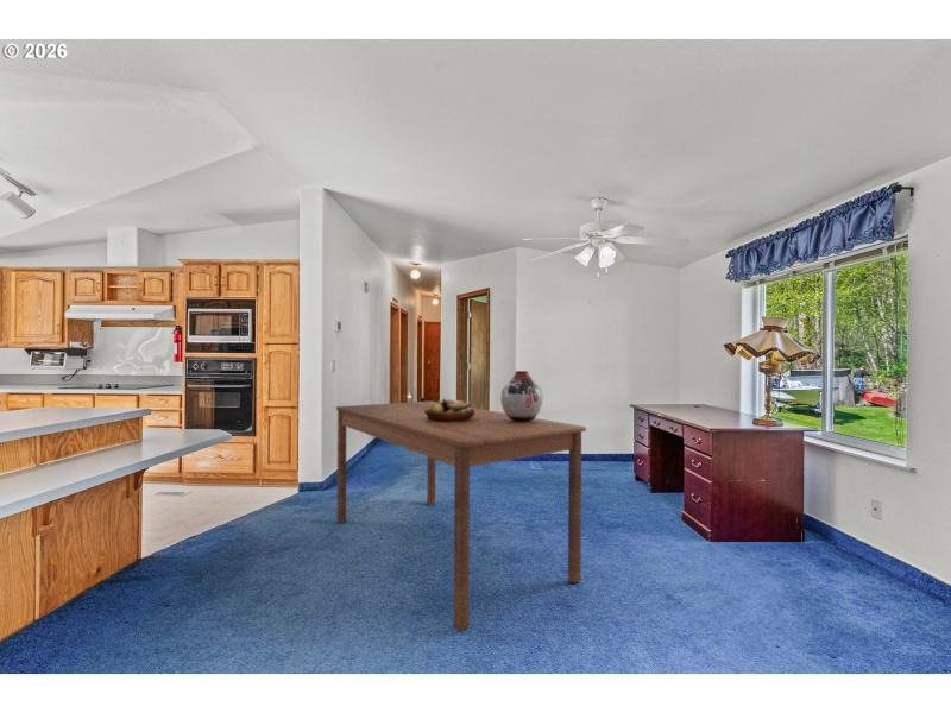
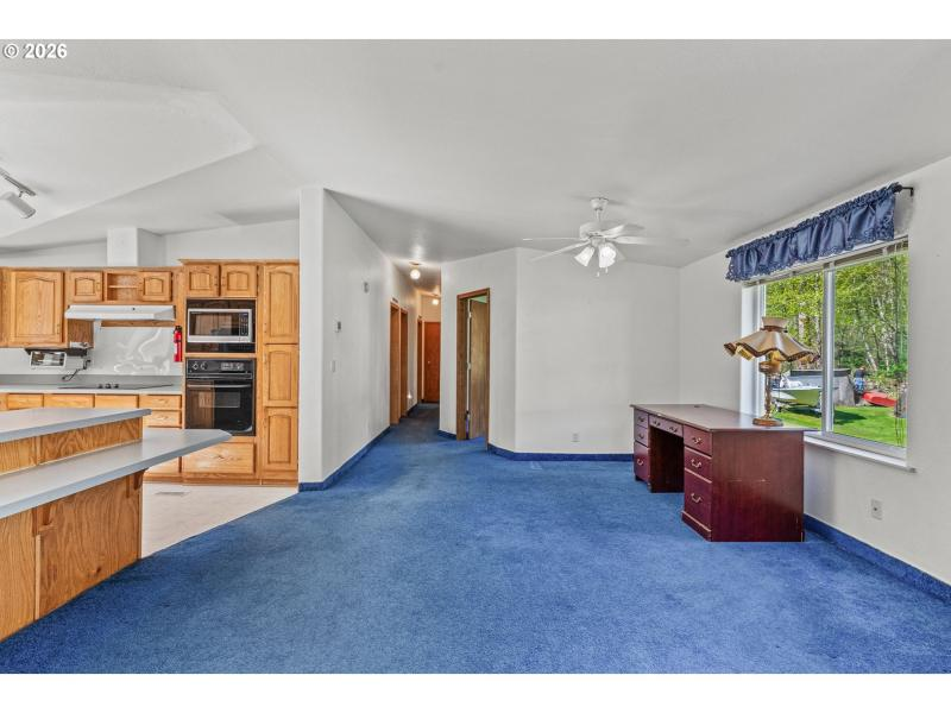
- fruit bowl [424,397,474,422]
- vase [499,370,544,422]
- dining table [335,400,587,633]
